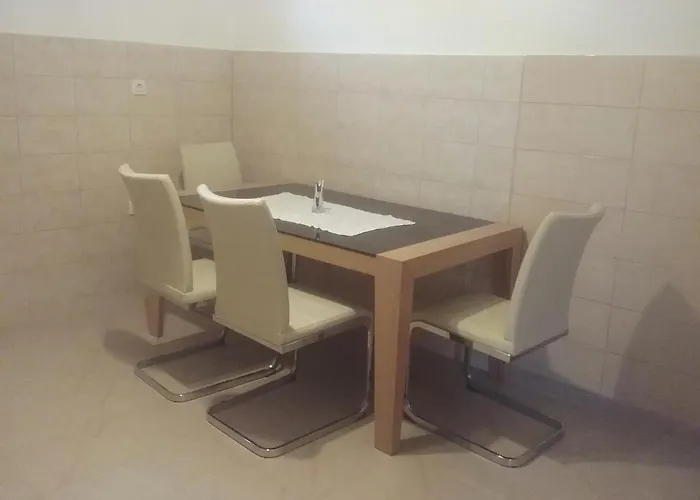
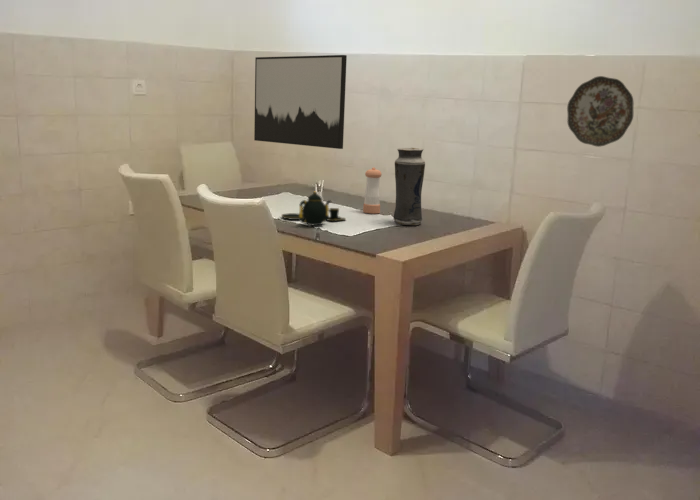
+ decorative plate [566,75,634,148]
+ wall art [253,54,348,150]
+ teapot [280,191,347,226]
+ vase [392,147,426,226]
+ pepper shaker [362,167,383,214]
